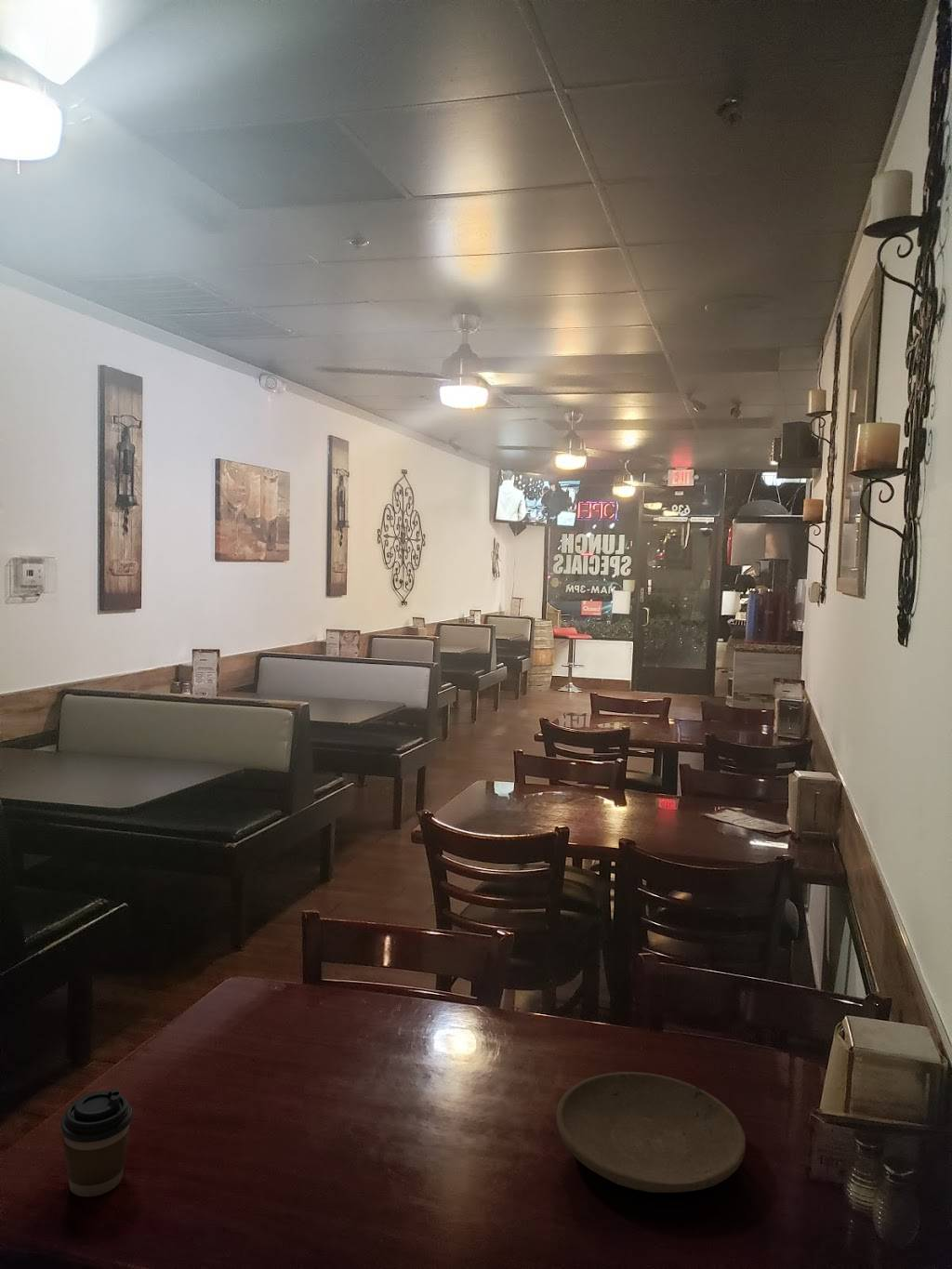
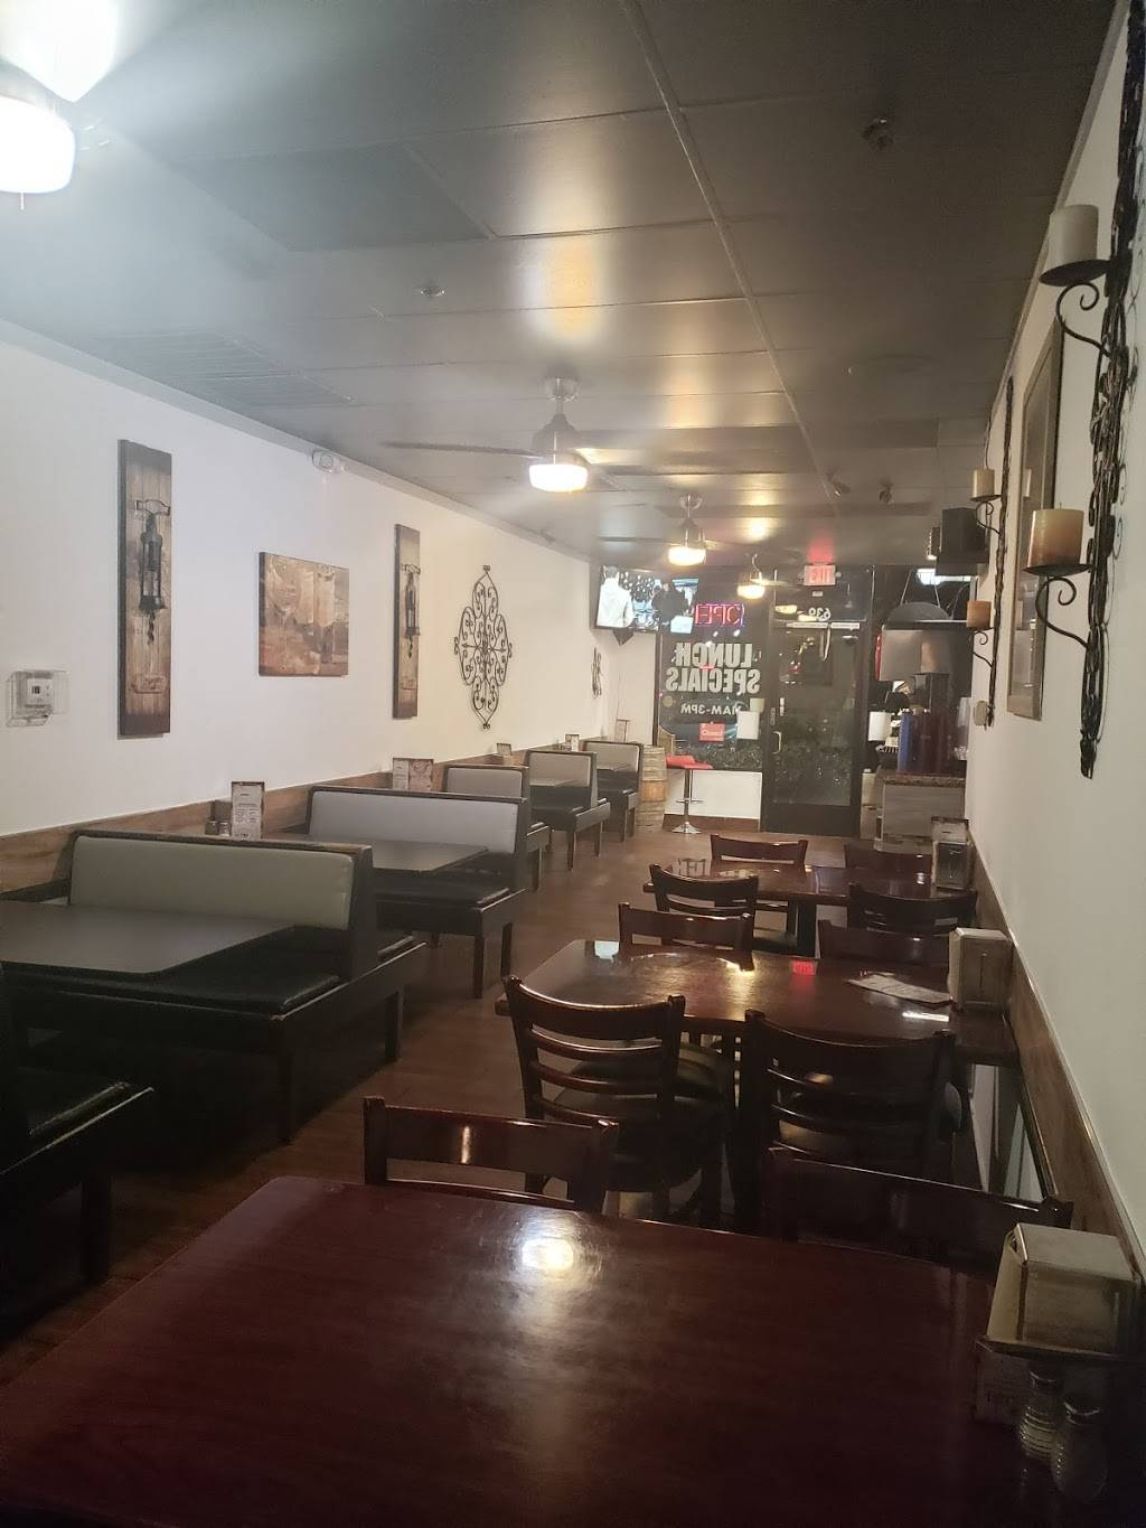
- plate [555,1071,747,1194]
- coffee cup [59,1088,133,1197]
